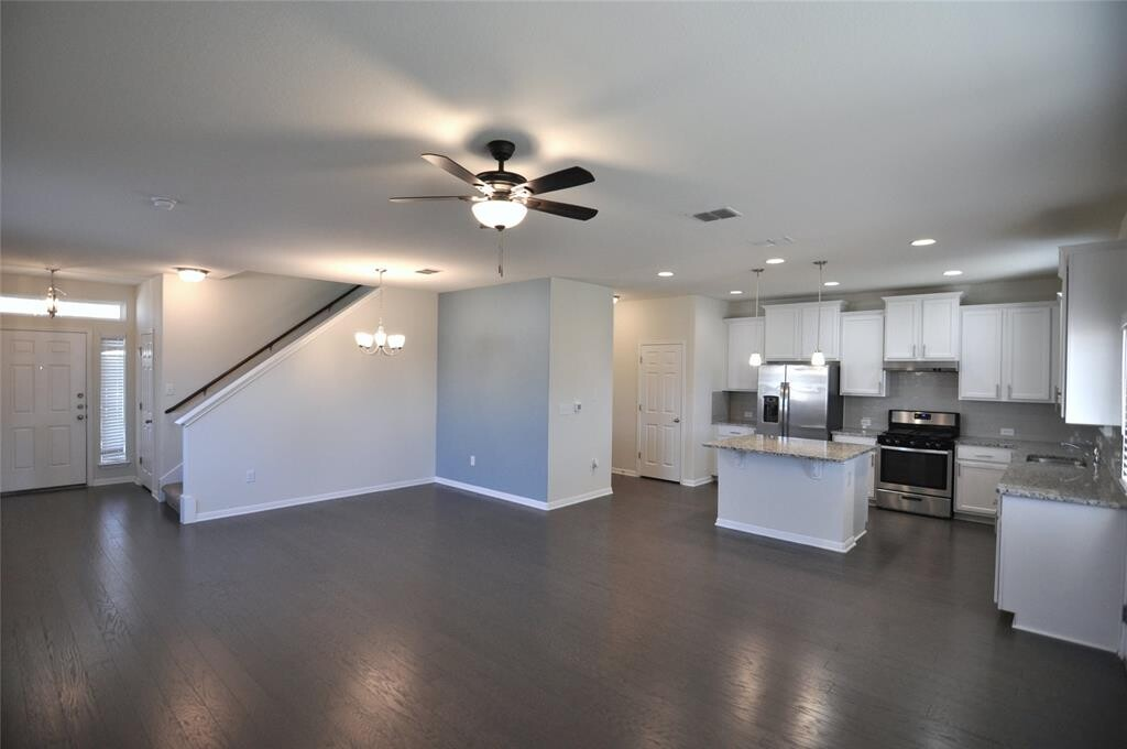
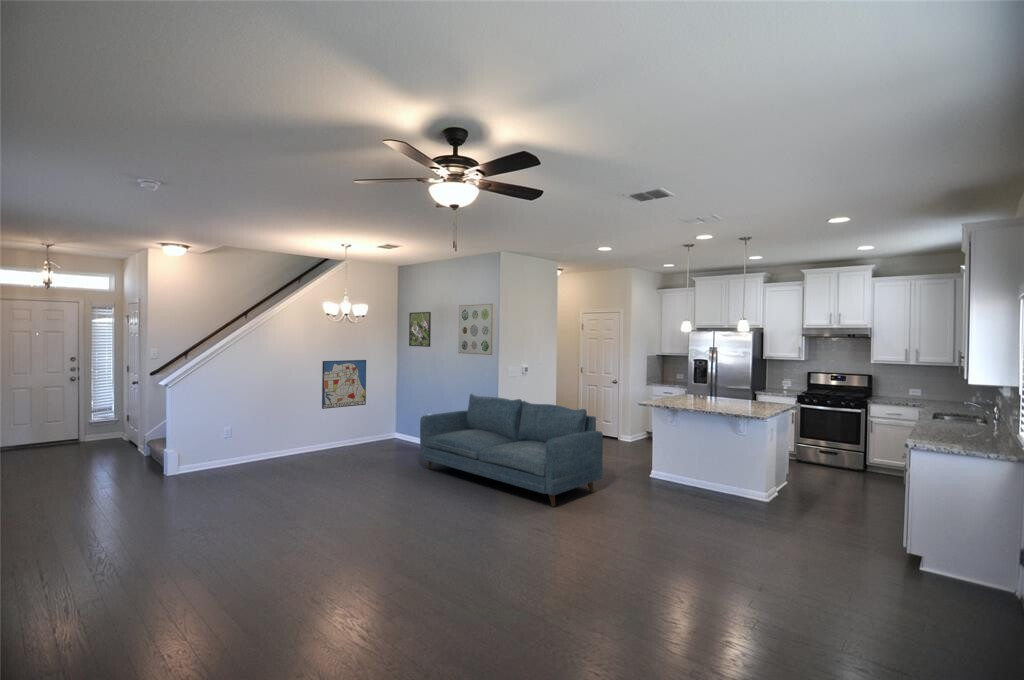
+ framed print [408,311,432,348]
+ sofa [419,393,604,508]
+ wall art [458,303,494,356]
+ wall art [321,359,367,410]
